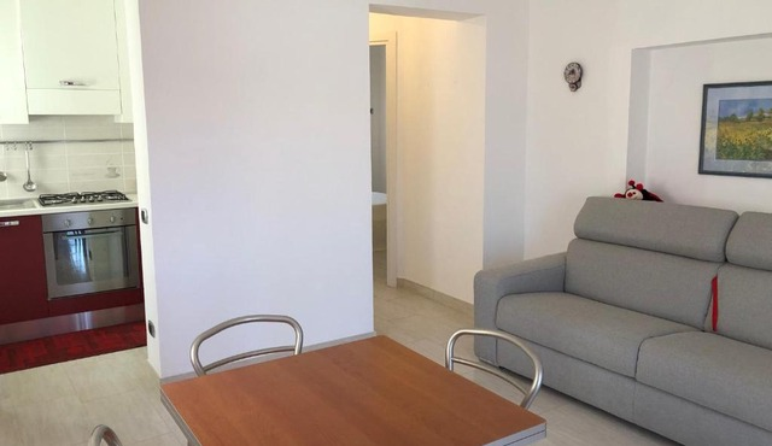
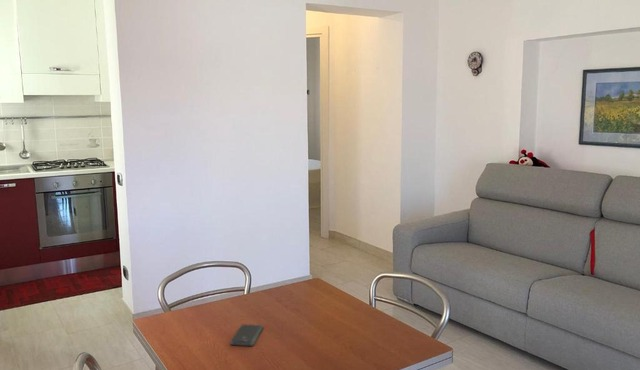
+ smartphone [229,323,265,347]
